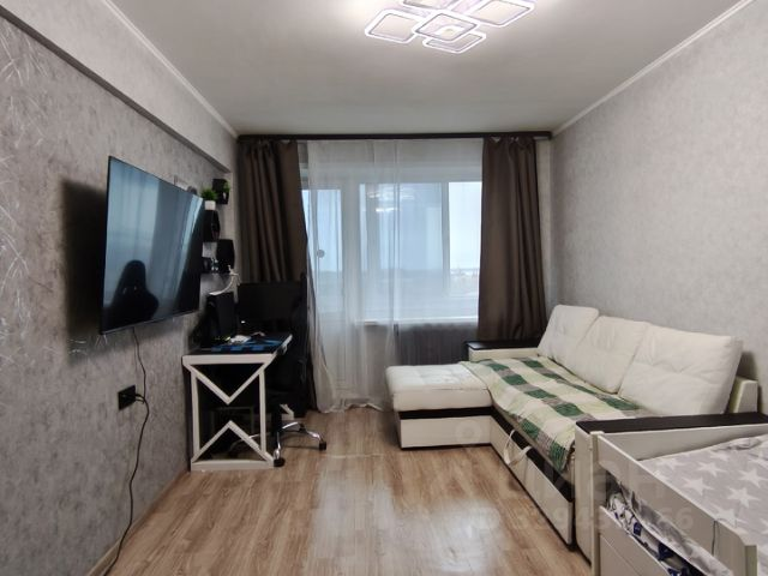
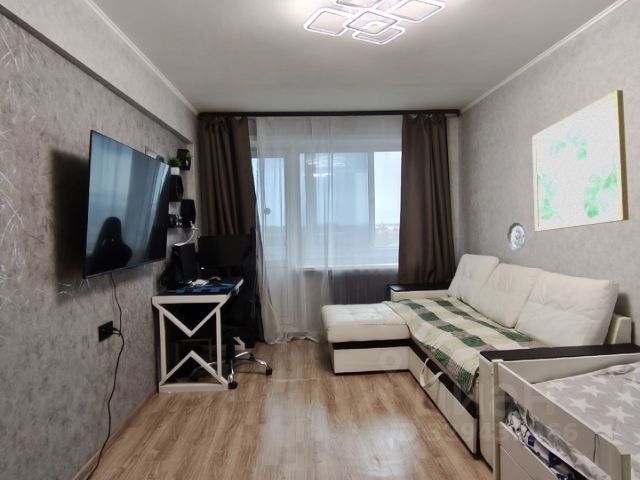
+ decorative plate [506,222,526,252]
+ wall art [531,89,630,232]
